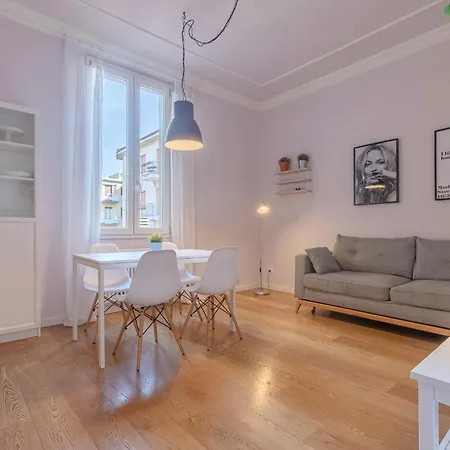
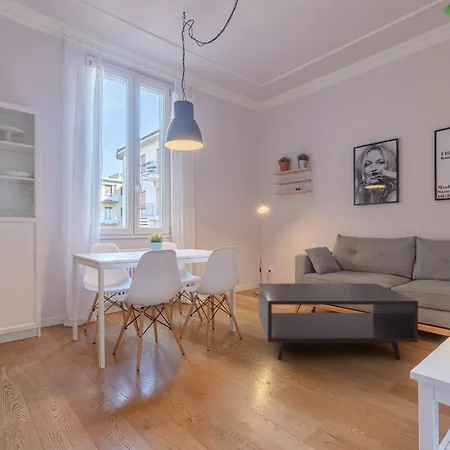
+ coffee table [258,283,419,361]
